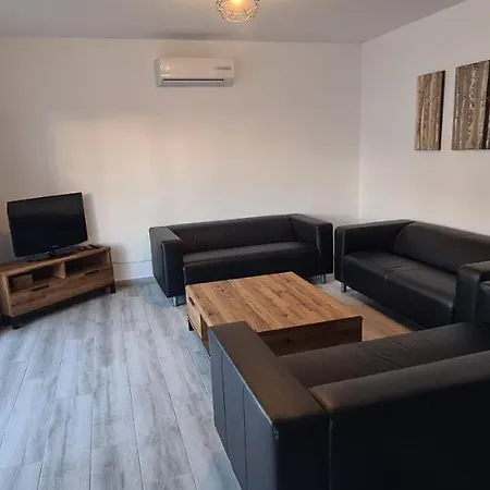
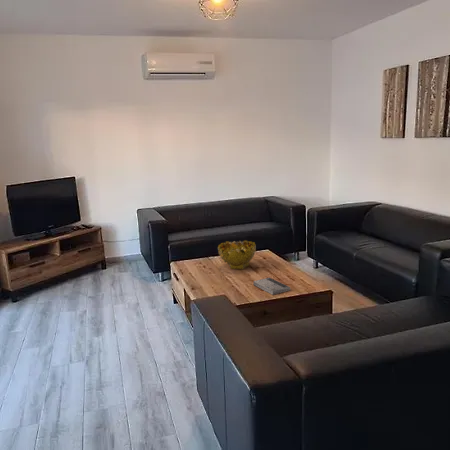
+ book [252,277,291,296]
+ decorative bowl [217,239,257,270]
